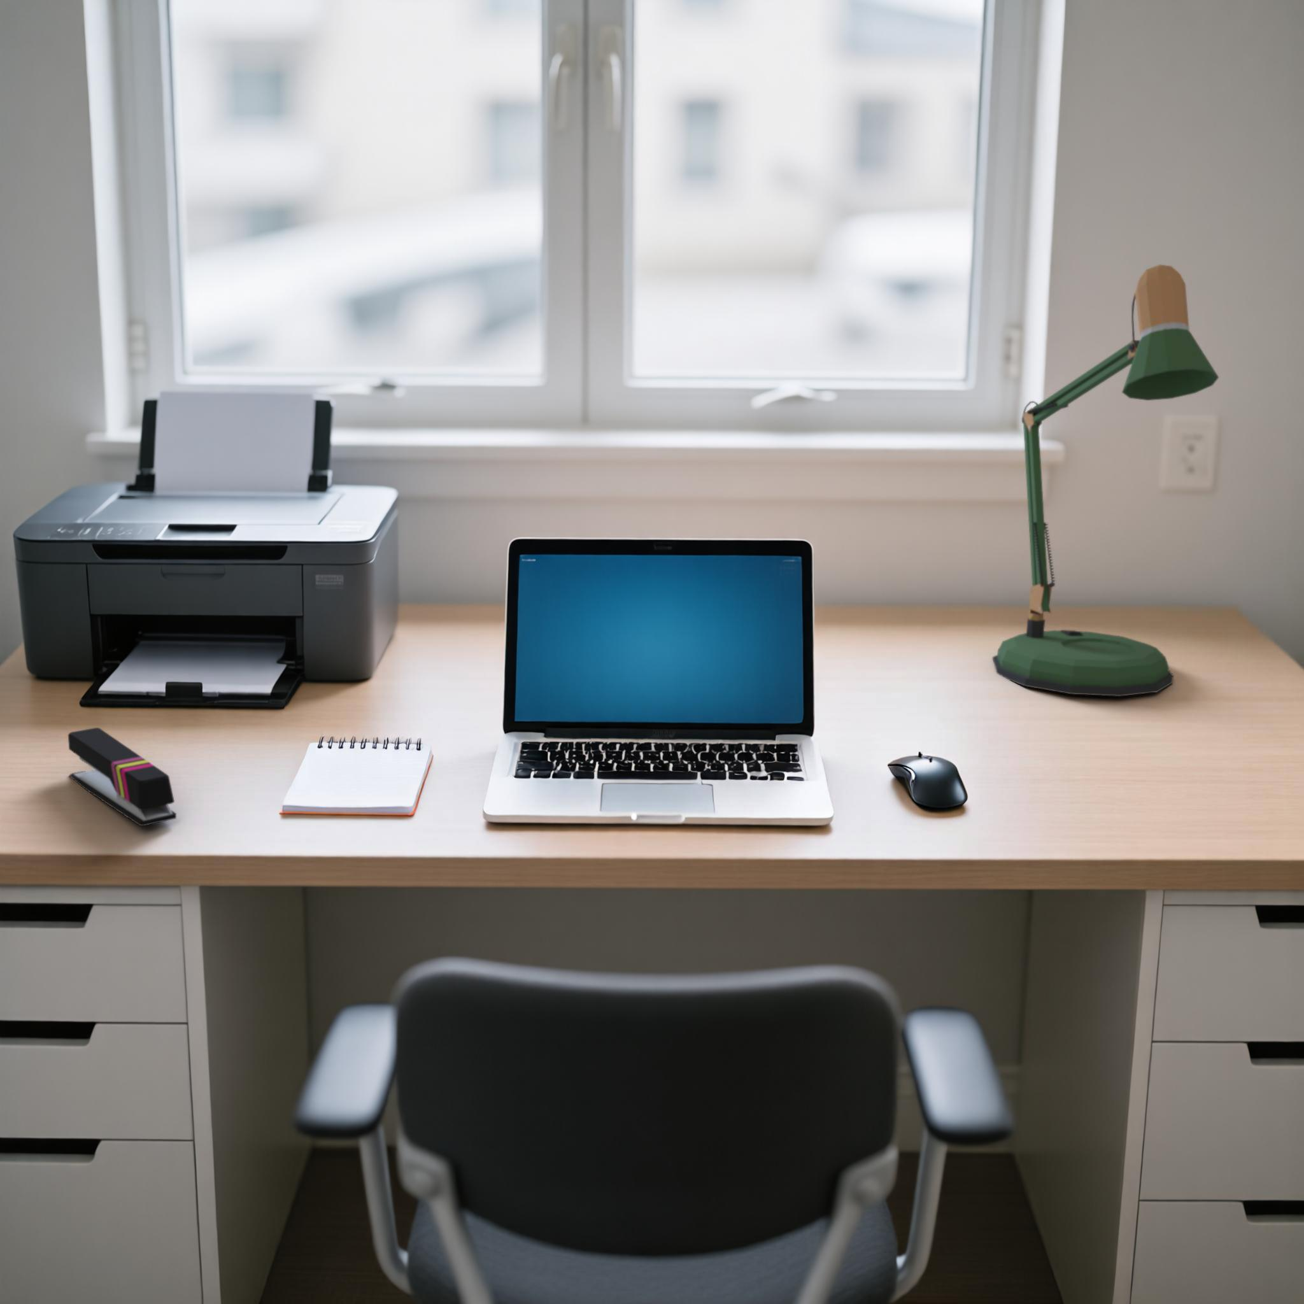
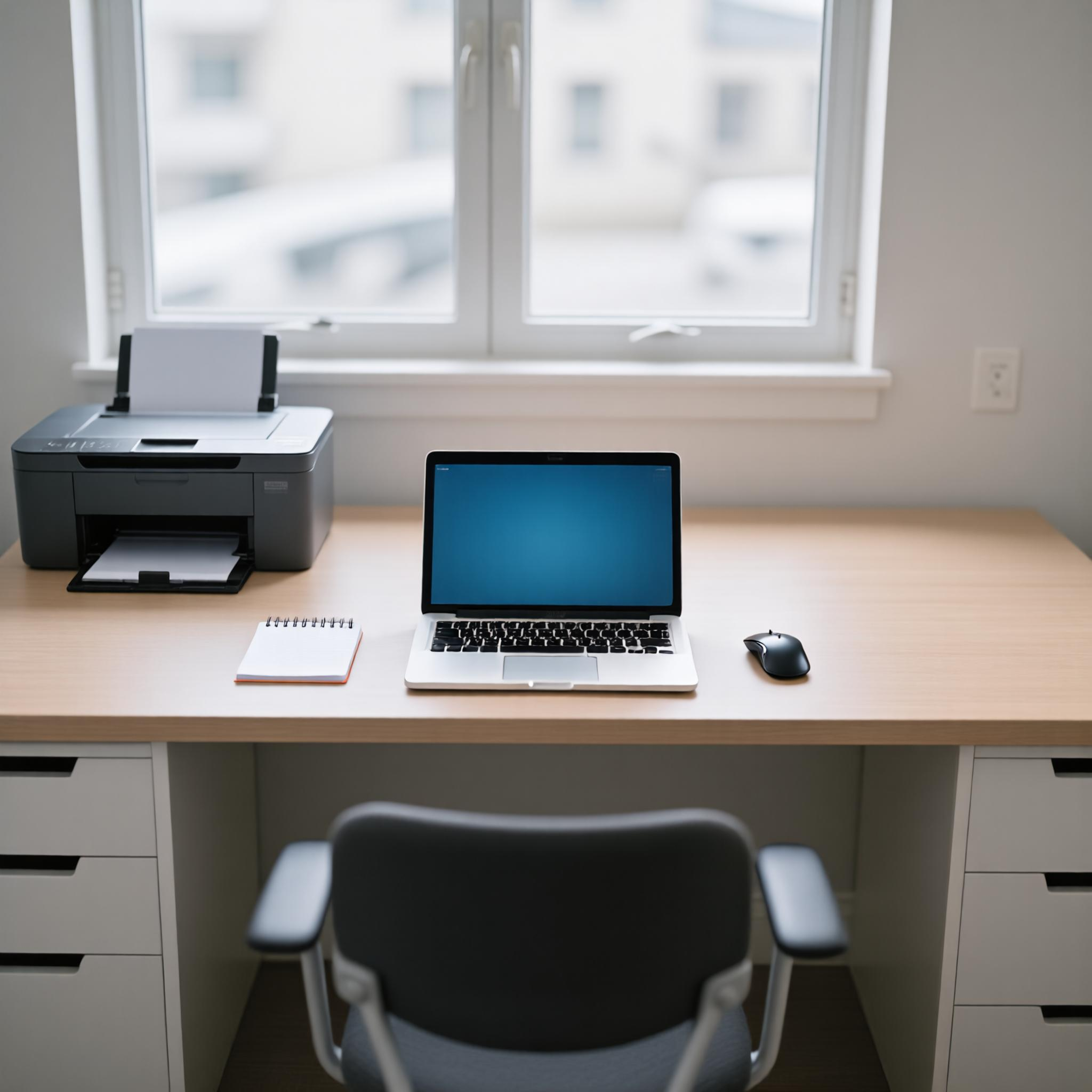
- desk lamp [992,264,1219,697]
- stapler [68,727,177,826]
